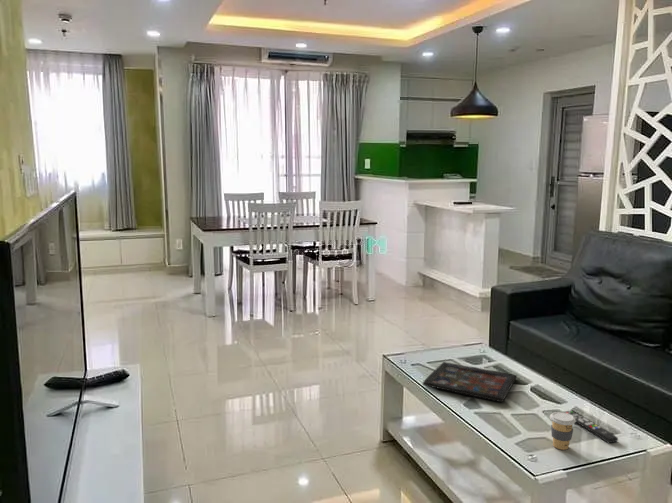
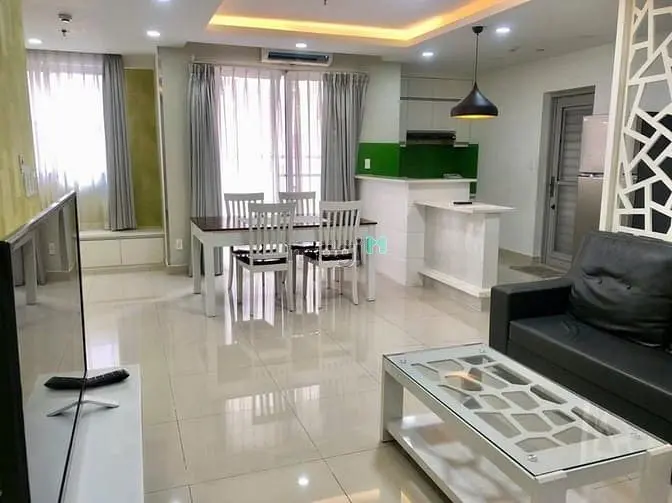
- coffee cup [549,411,576,451]
- remote control [563,410,619,444]
- decorative tray [422,361,518,403]
